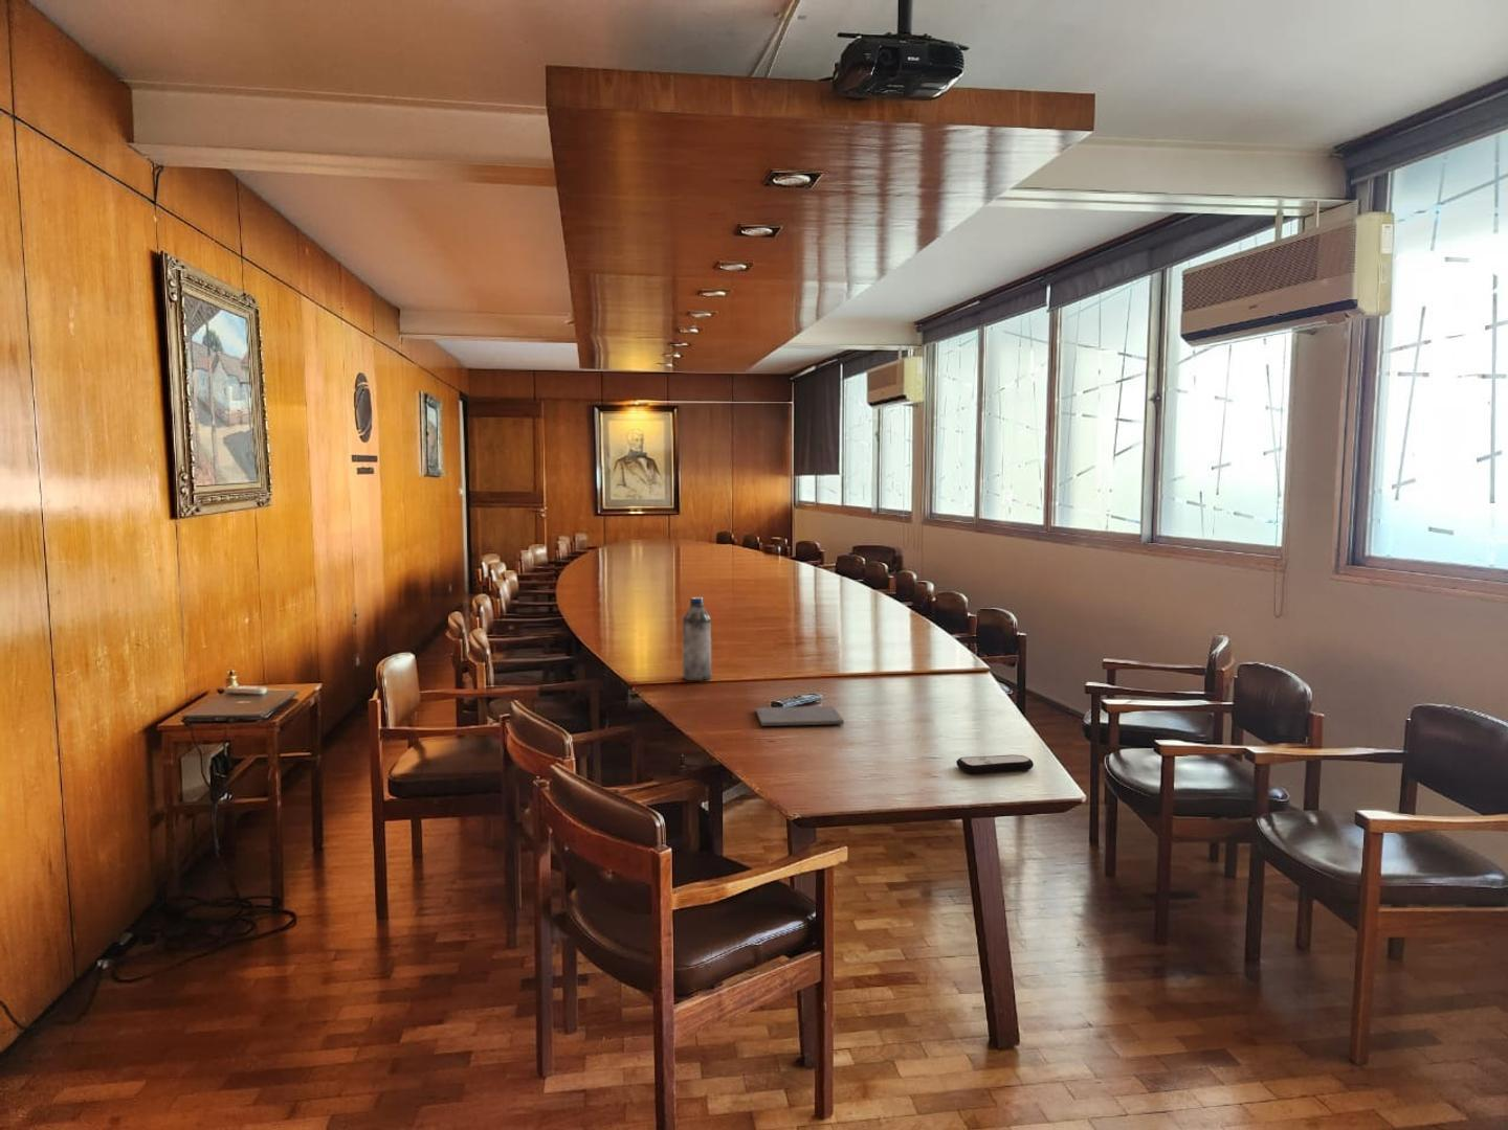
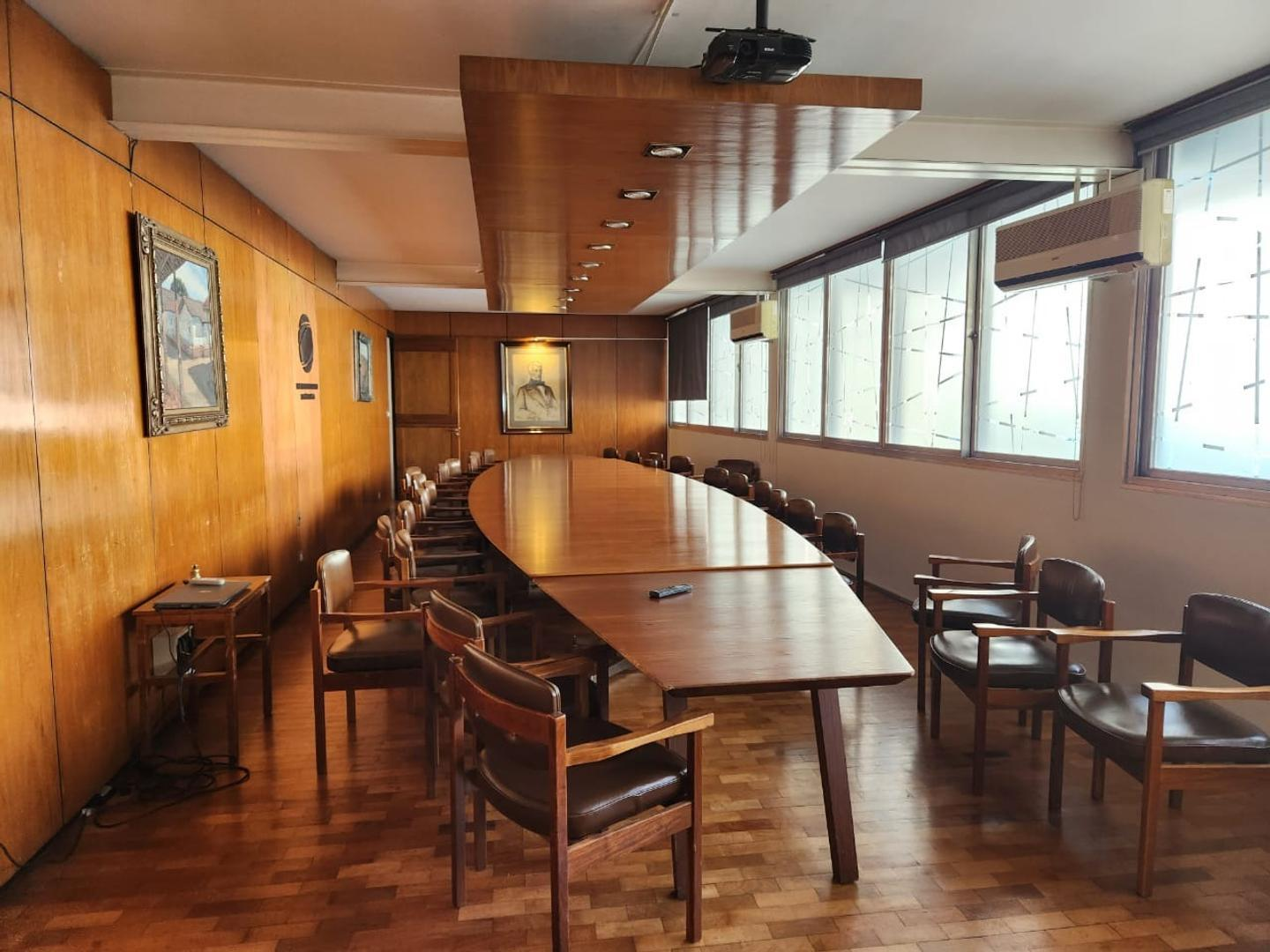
- notepad [755,705,845,728]
- remote control [955,755,1034,775]
- water bottle [682,596,712,683]
